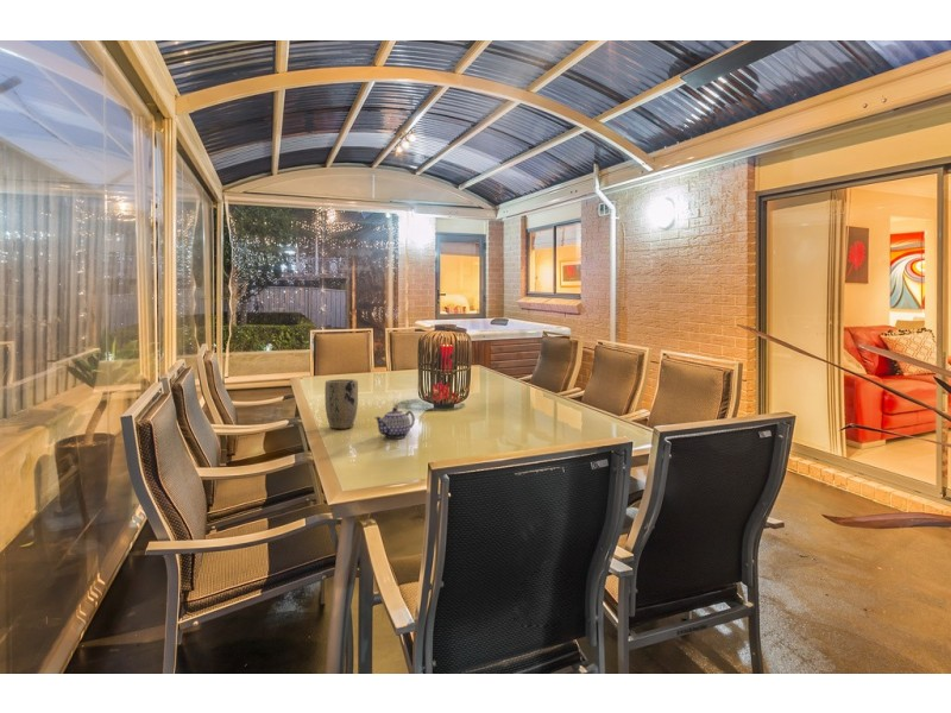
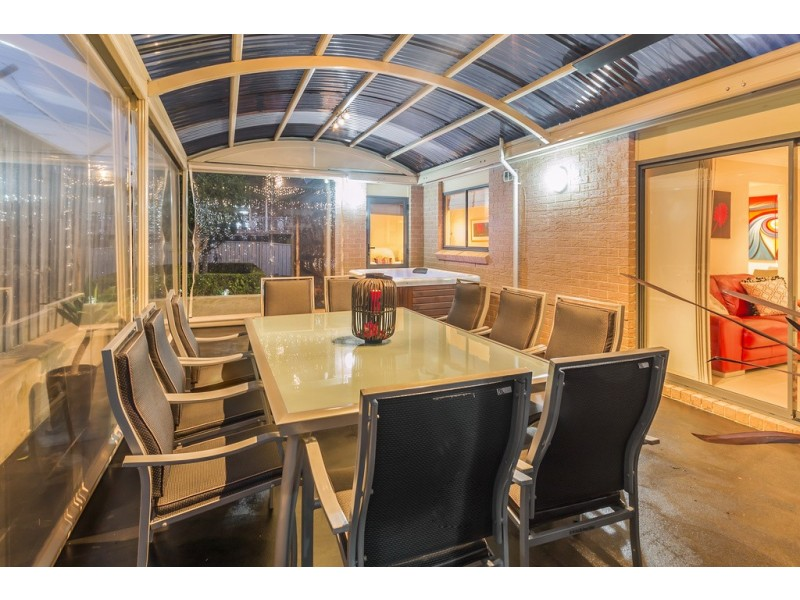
- plant pot [323,378,359,430]
- teapot [373,406,416,440]
